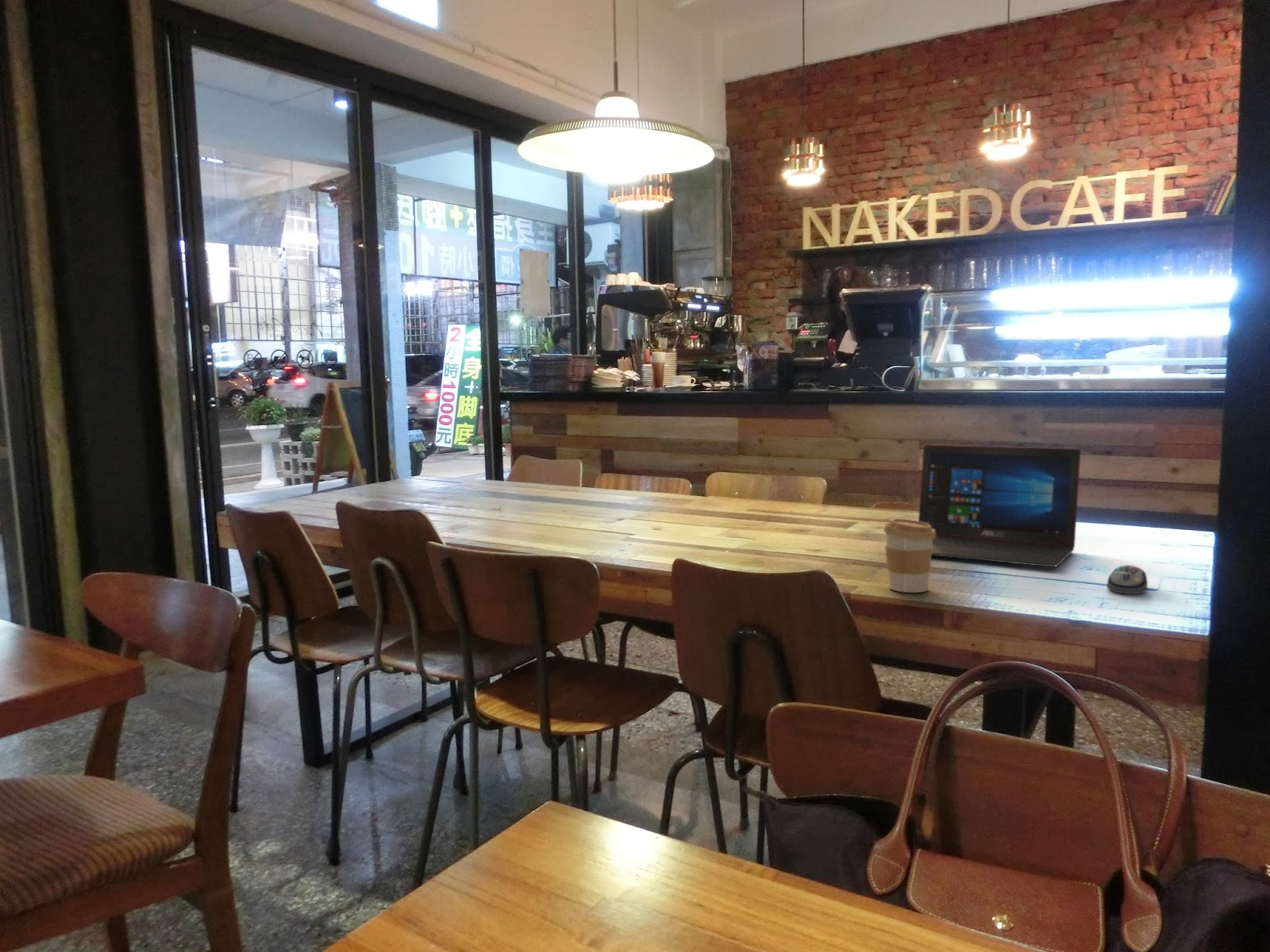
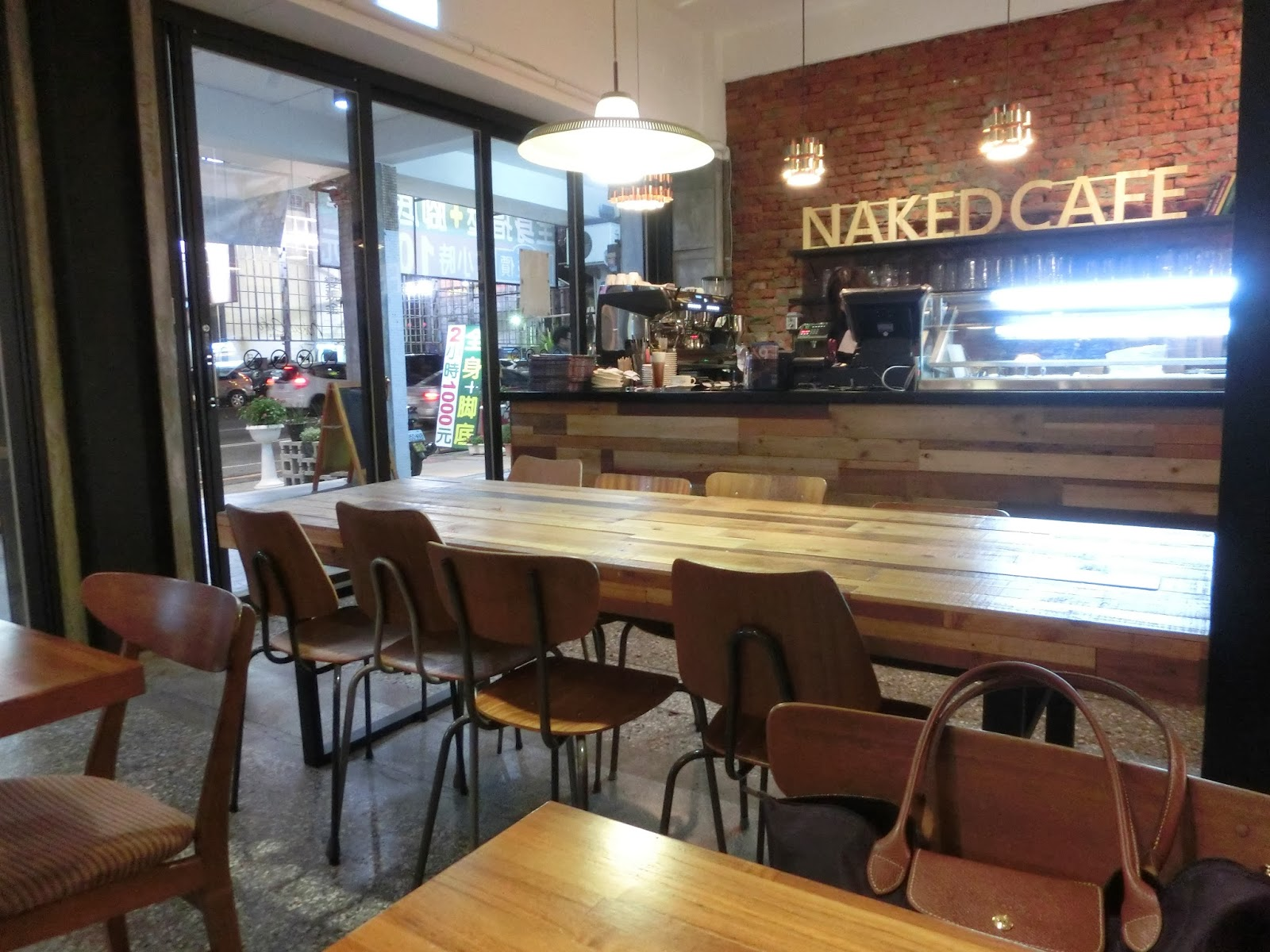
- computer mouse [1106,564,1149,595]
- laptop [918,443,1081,567]
- coffee cup [883,518,936,593]
